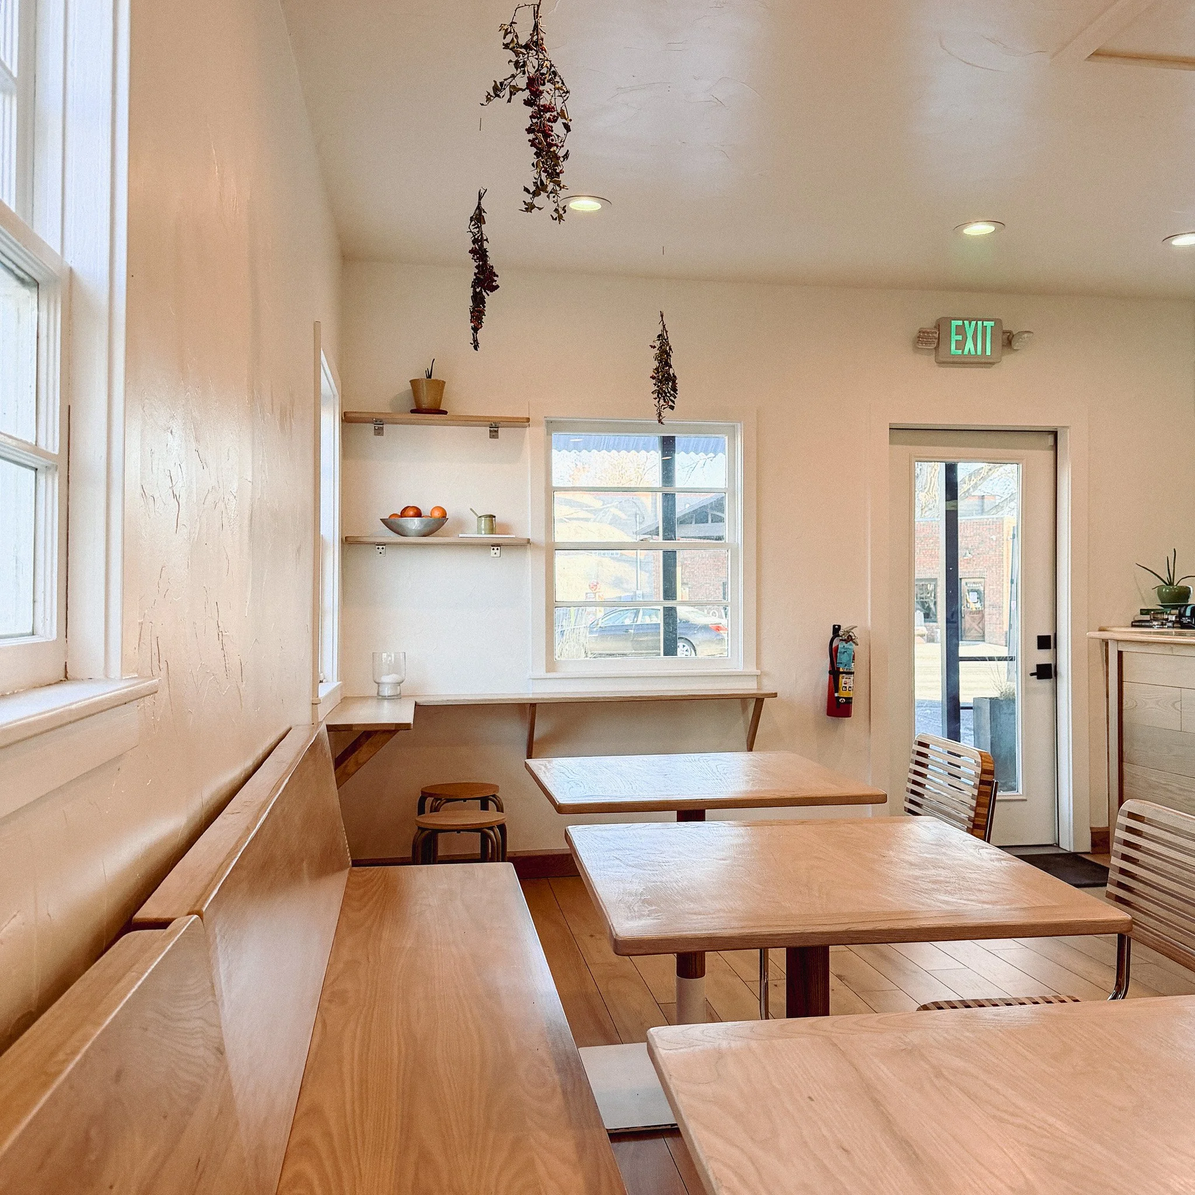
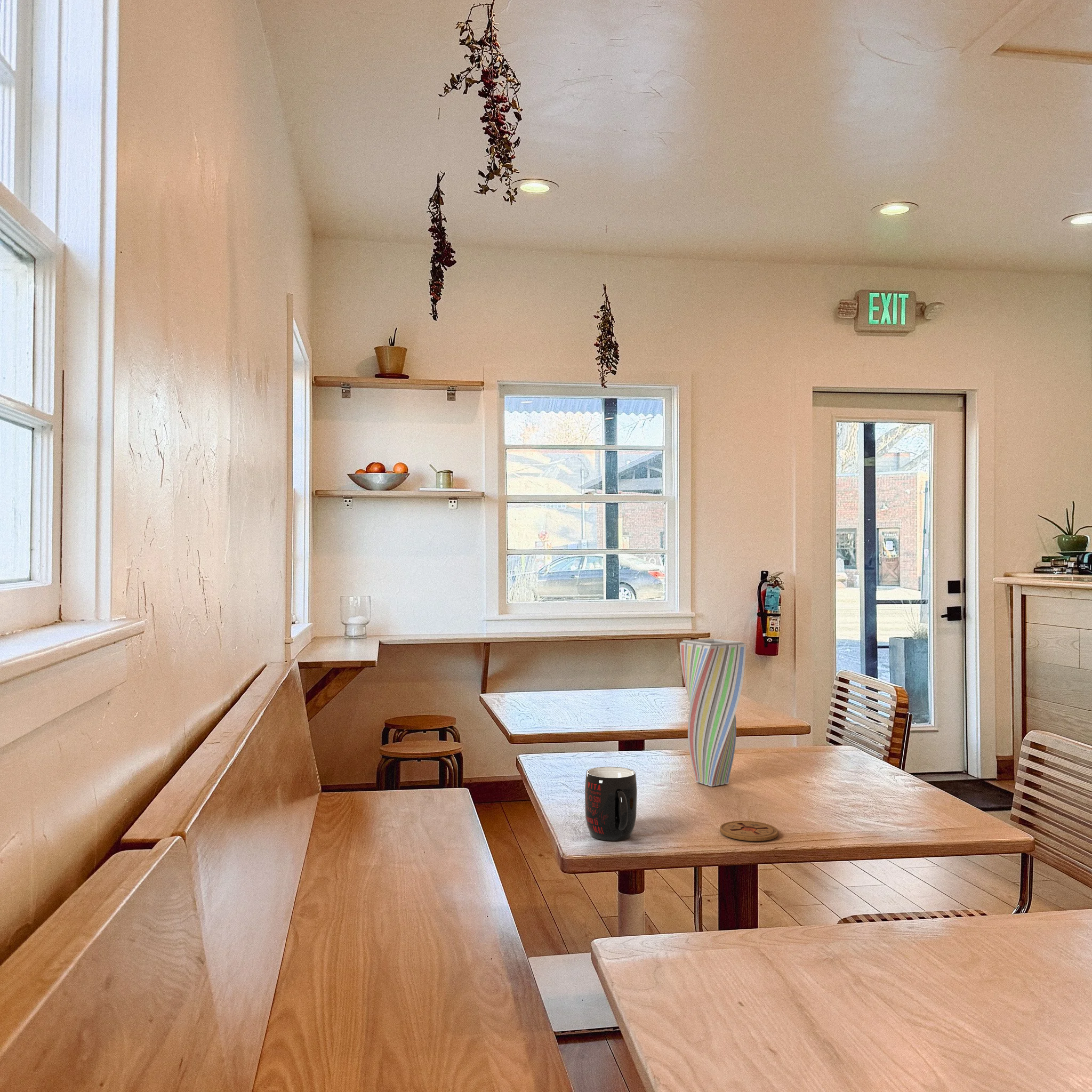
+ coaster [719,820,779,842]
+ vase [679,638,746,787]
+ mug [584,766,637,841]
